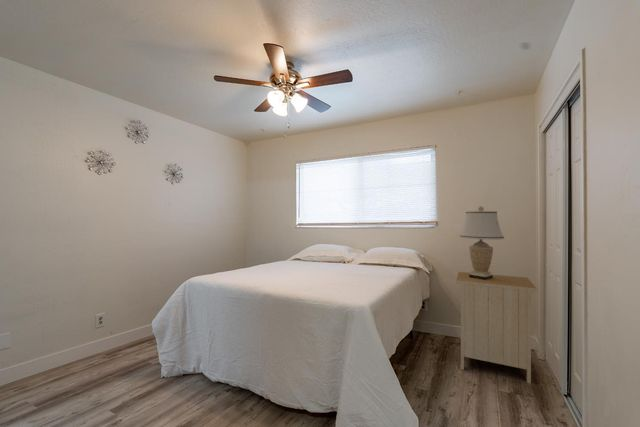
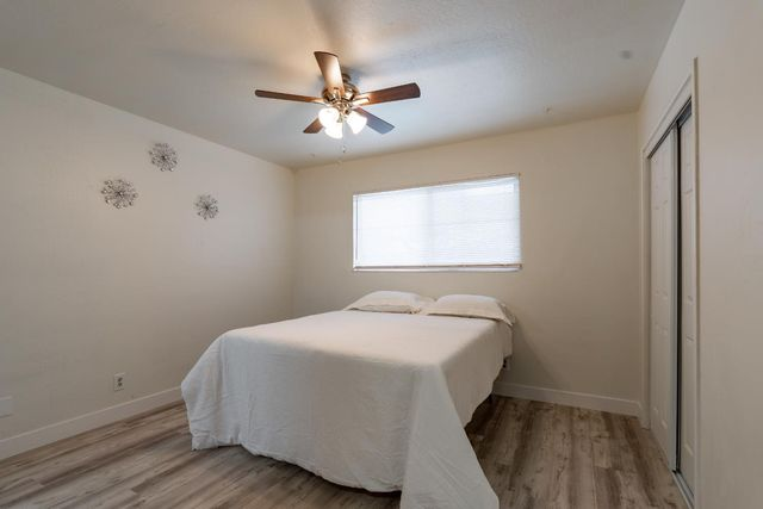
- table lamp [458,205,505,280]
- nightstand [455,271,538,384]
